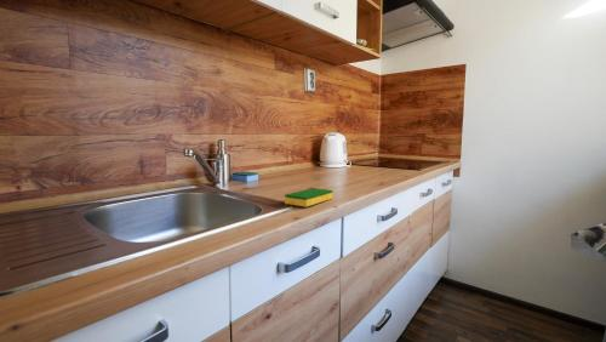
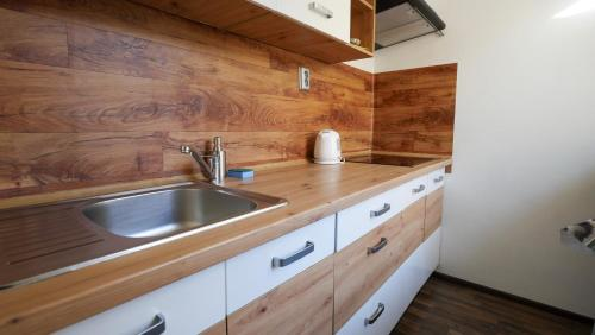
- dish sponge [284,187,335,207]
